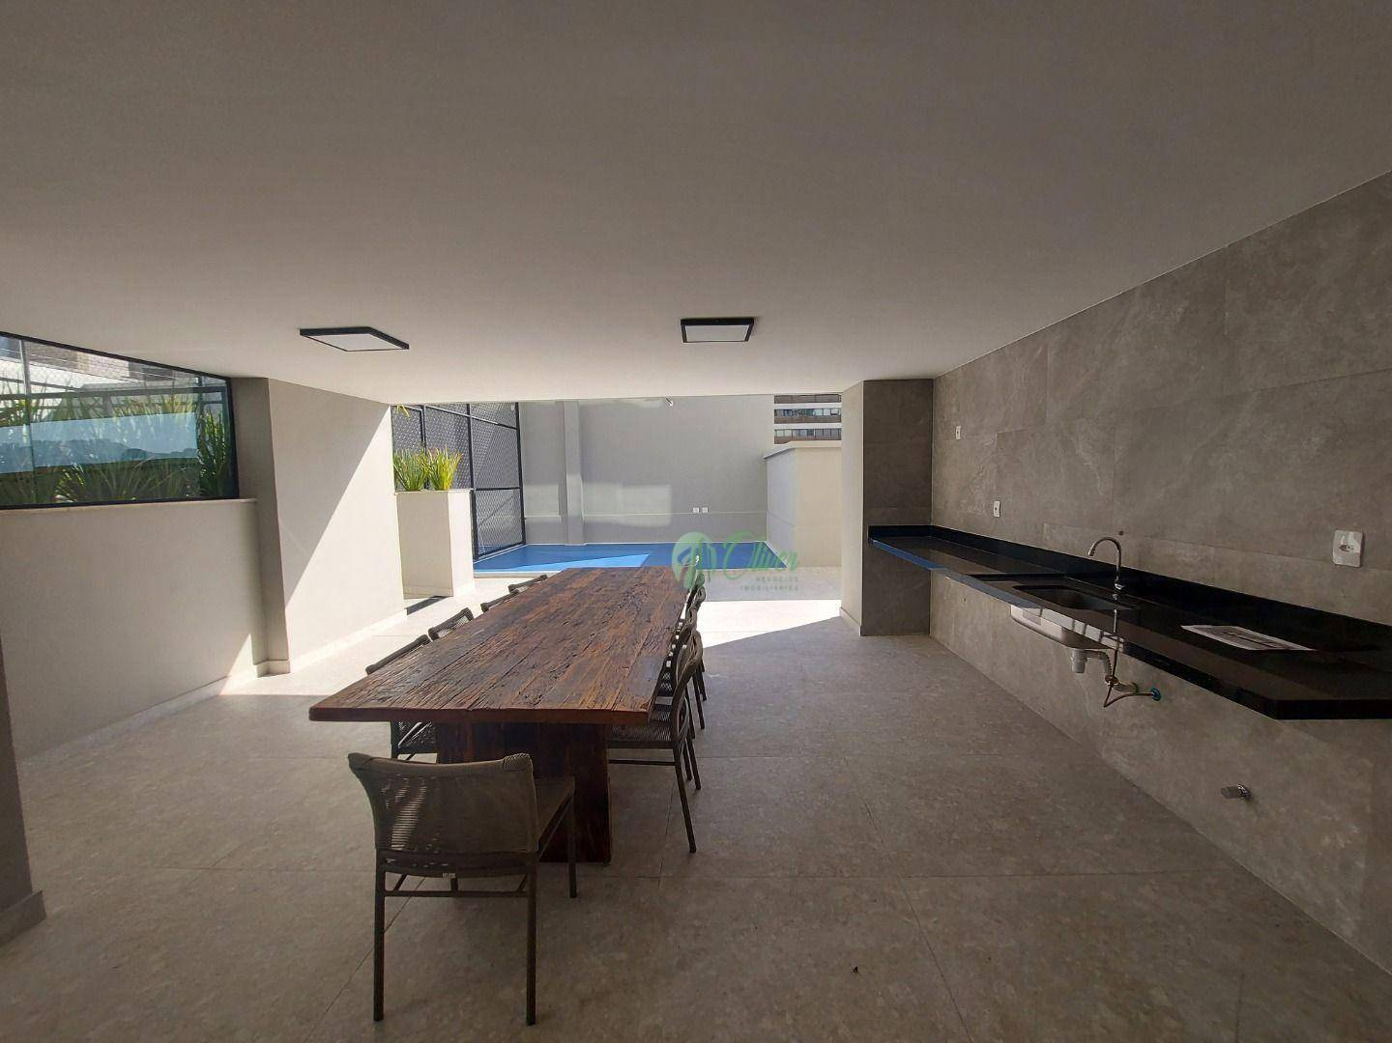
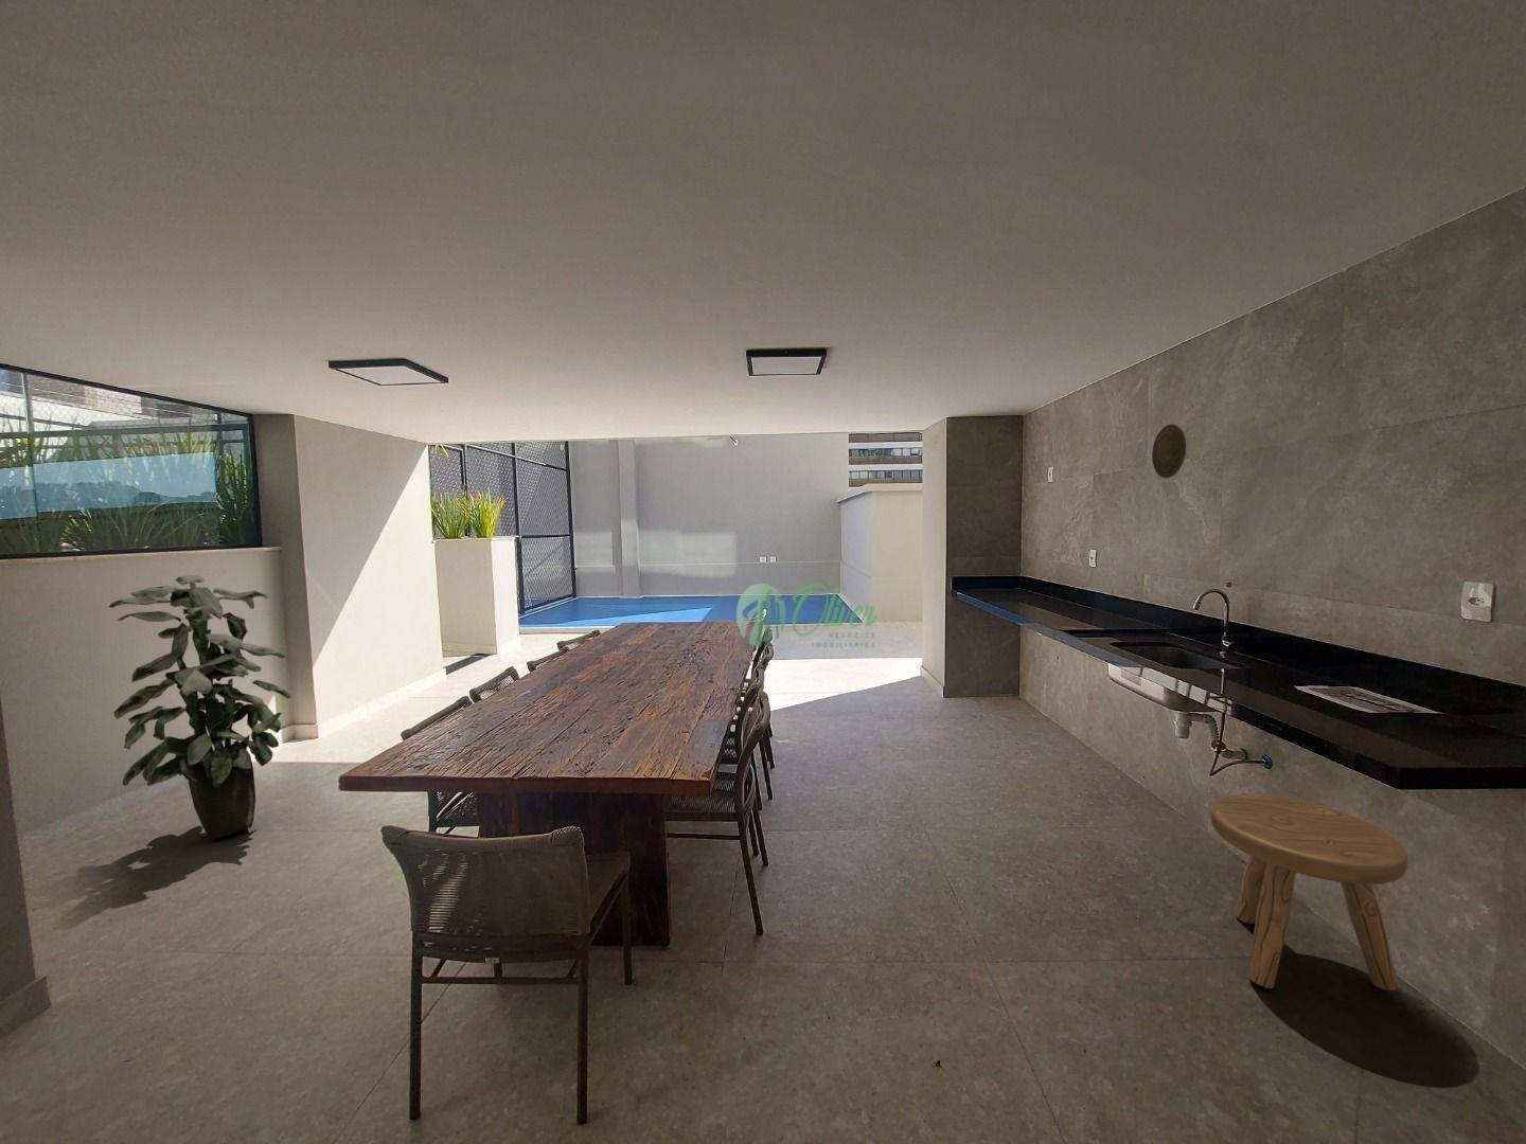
+ decorative plate [1151,424,1187,478]
+ stool [1210,793,1408,991]
+ indoor plant [108,574,292,840]
